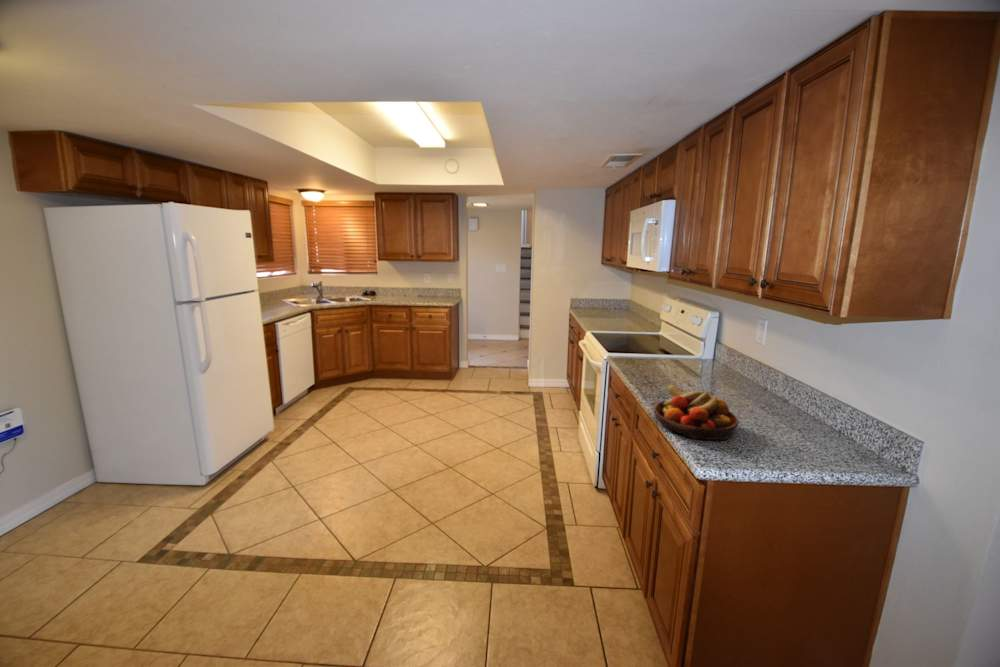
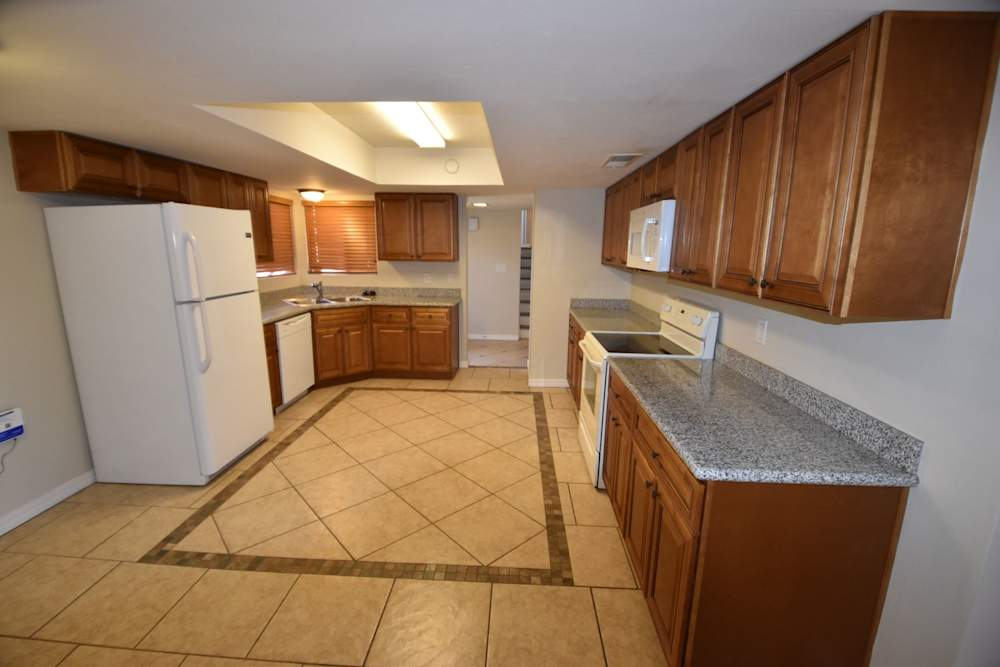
- fruit bowl [653,384,740,441]
